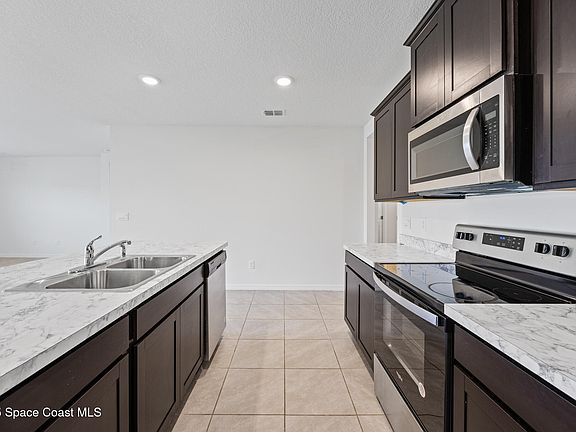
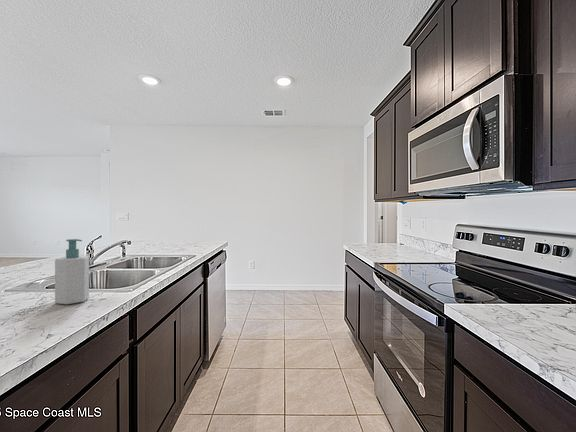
+ soap bottle [54,238,90,305]
